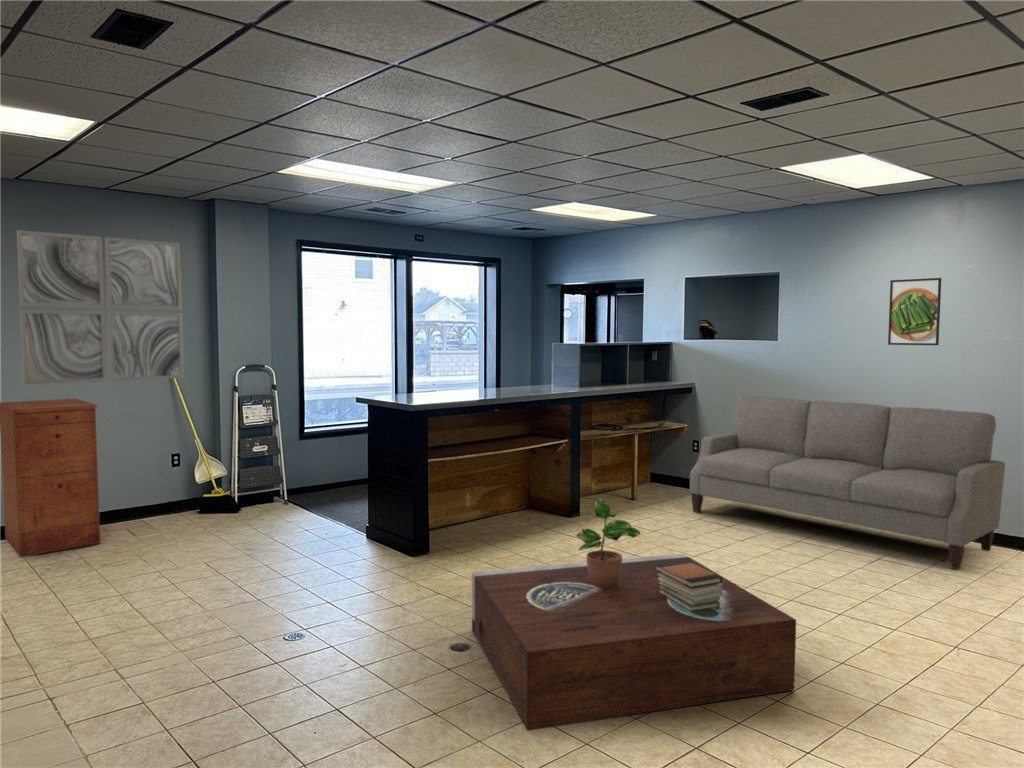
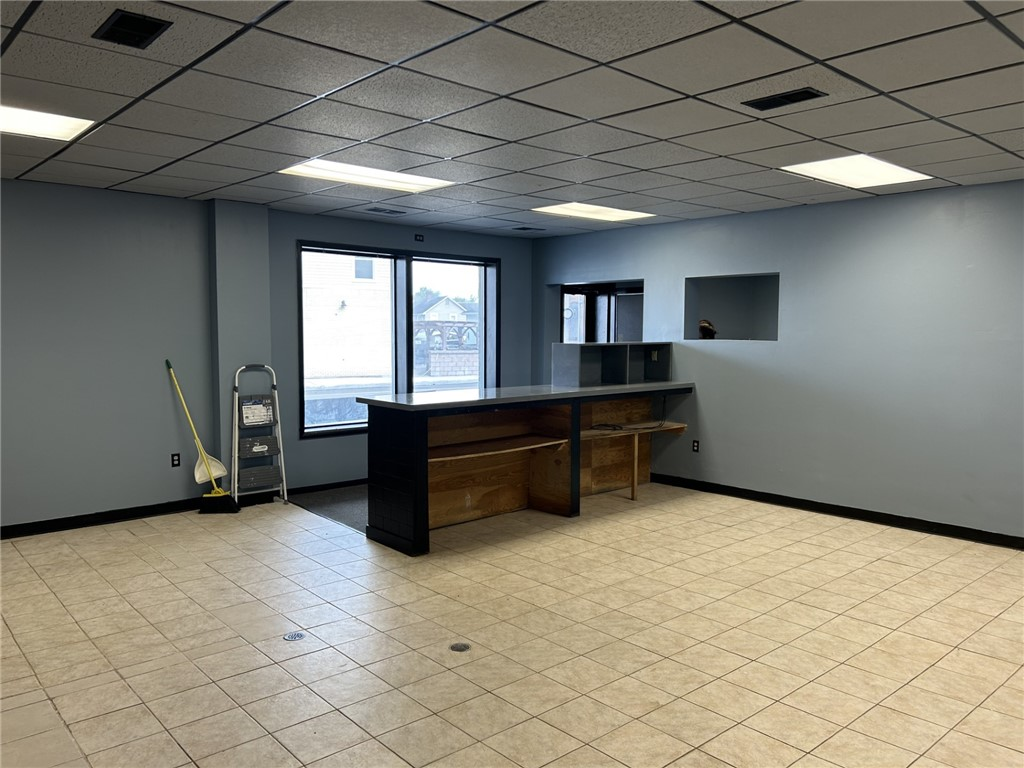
- sofa [689,394,1006,571]
- potted plant [576,497,641,588]
- book stack [655,560,723,612]
- filing cabinet [0,398,101,558]
- wall art [16,229,184,385]
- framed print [887,277,942,346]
- stereo [471,553,797,732]
